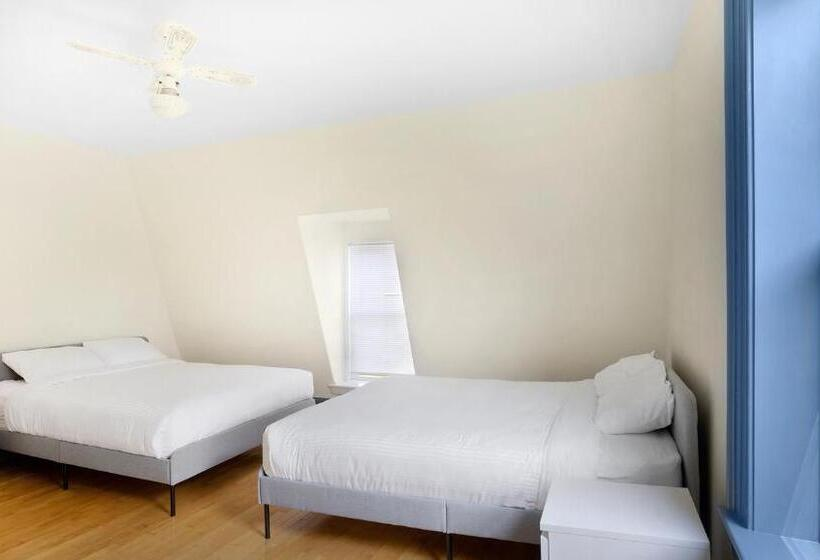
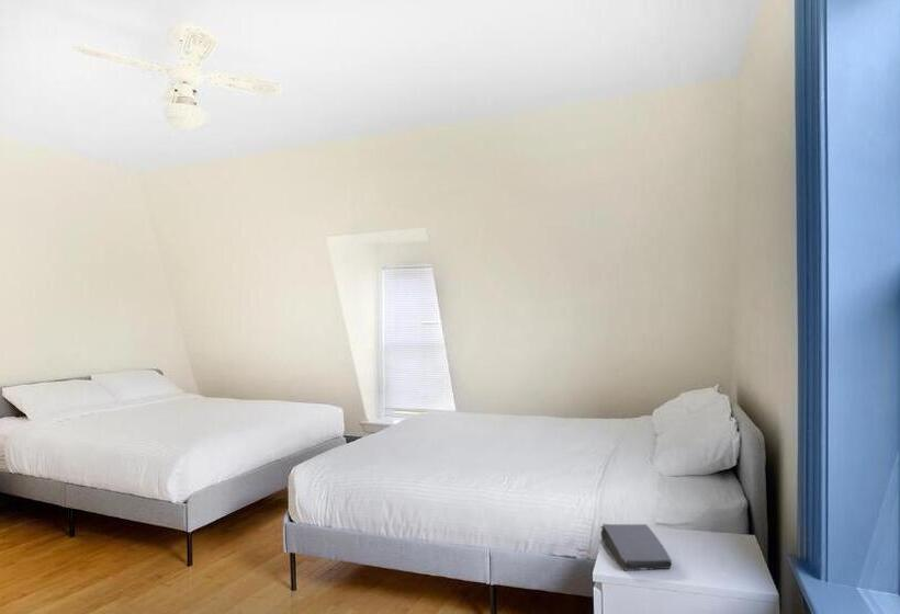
+ book [598,523,673,572]
